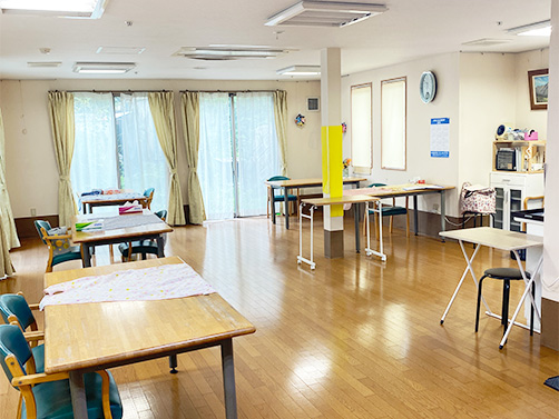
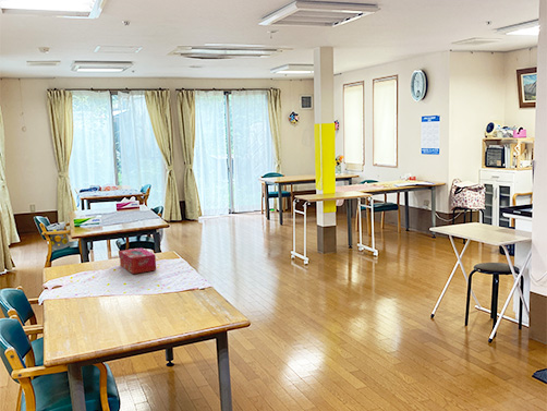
+ tissue box [119,247,157,275]
